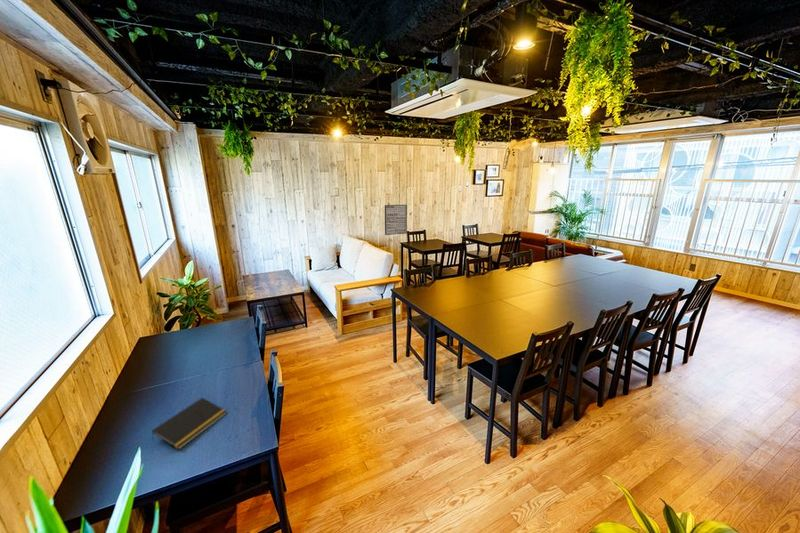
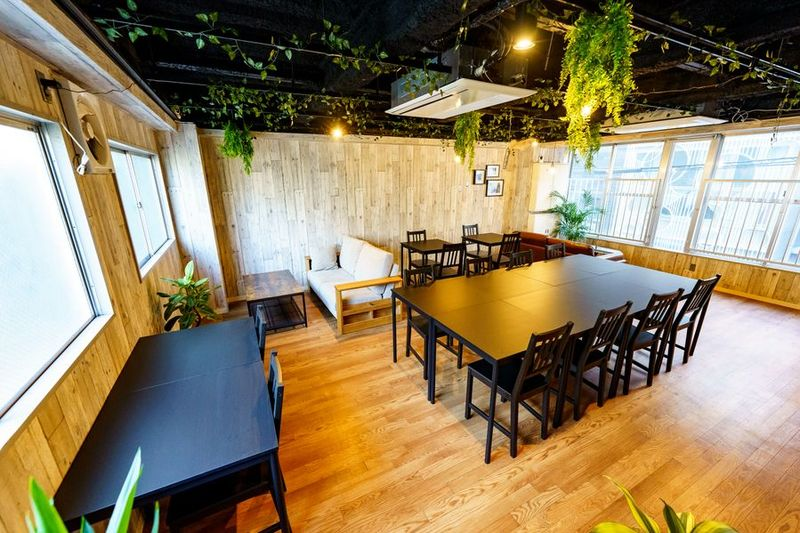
- wall art [384,204,408,236]
- notepad [151,397,228,450]
